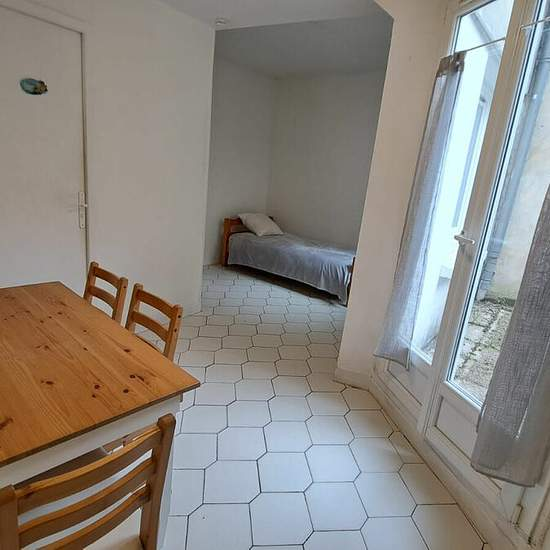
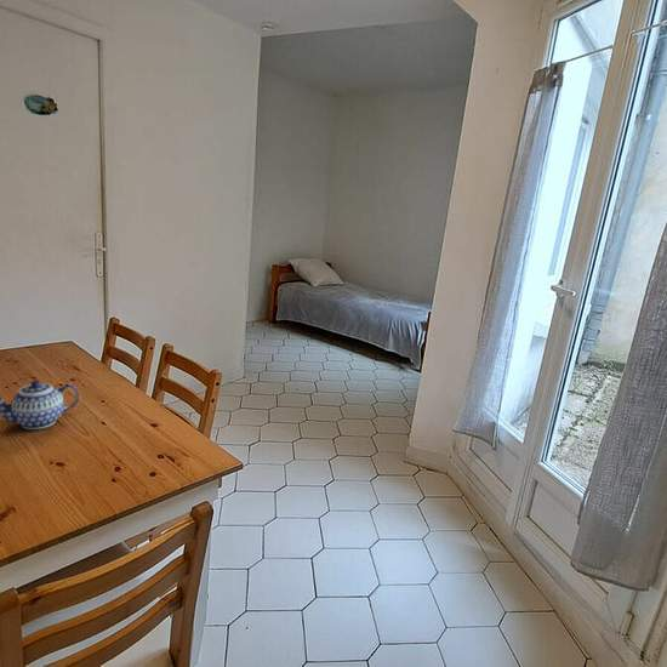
+ teapot [0,380,80,431]
